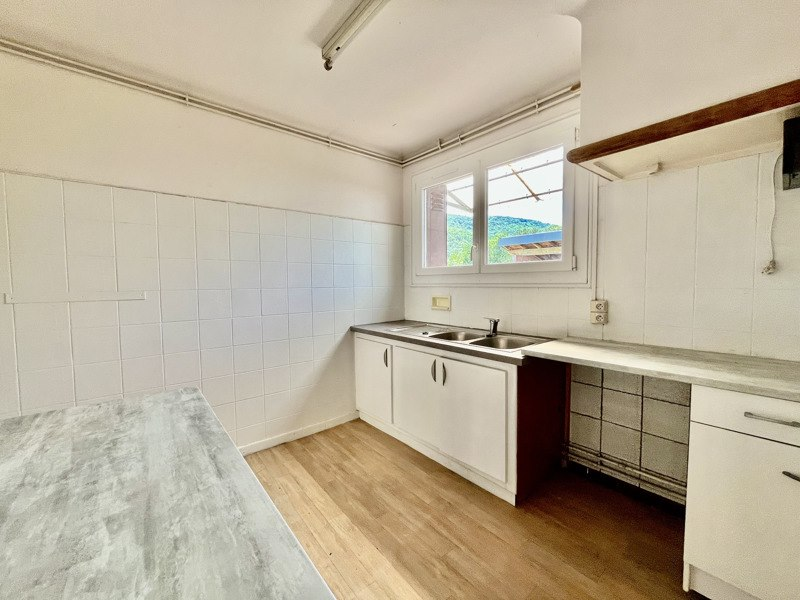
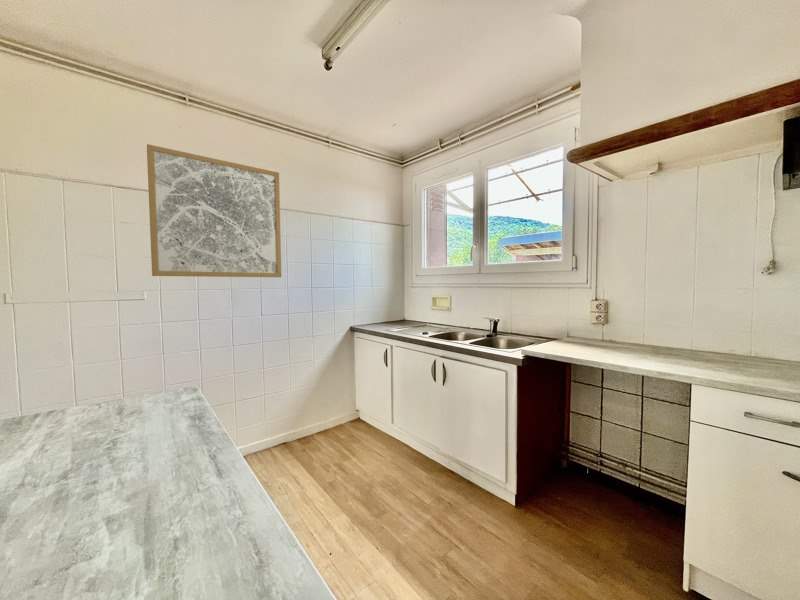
+ wall art [146,143,282,278]
